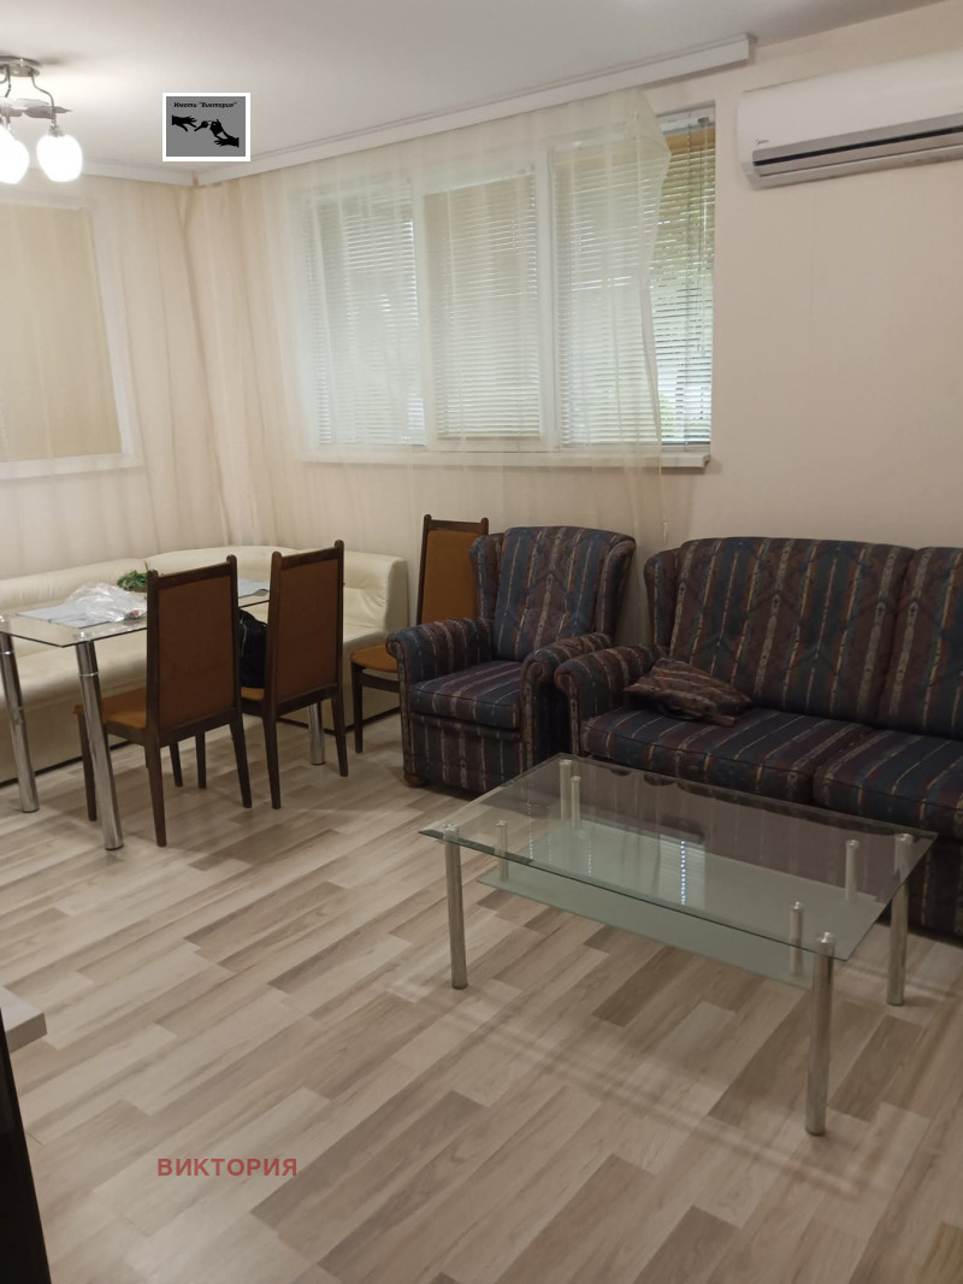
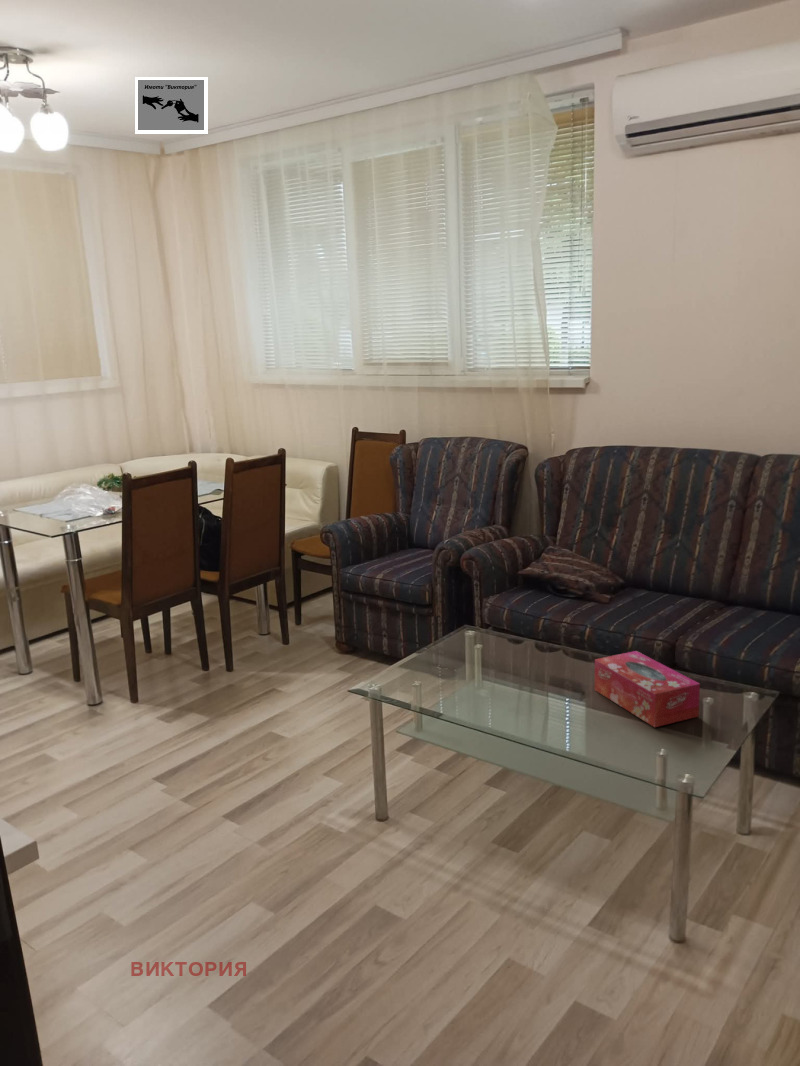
+ tissue box [594,650,701,728]
